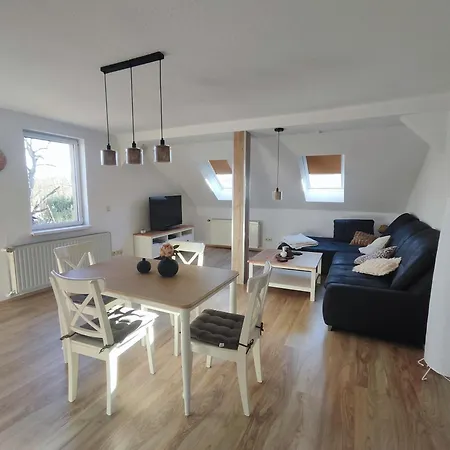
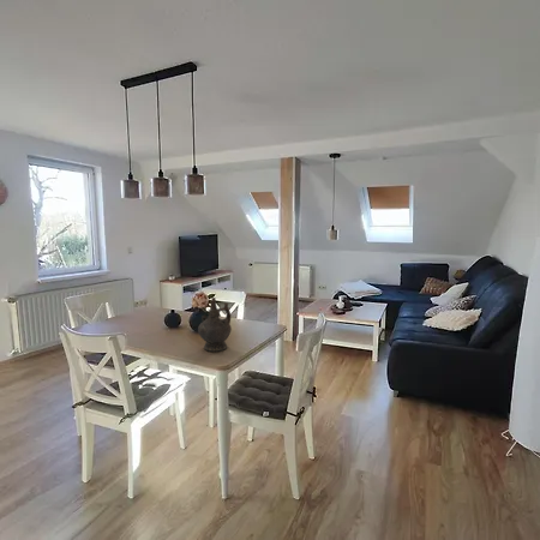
+ ceremonial vessel [197,296,233,353]
